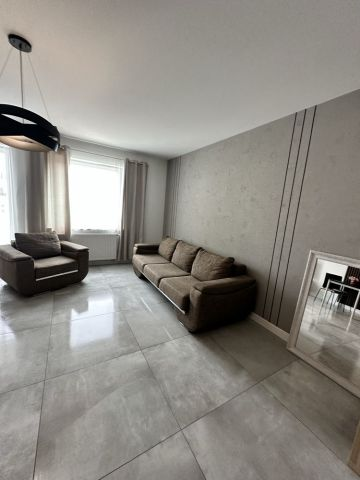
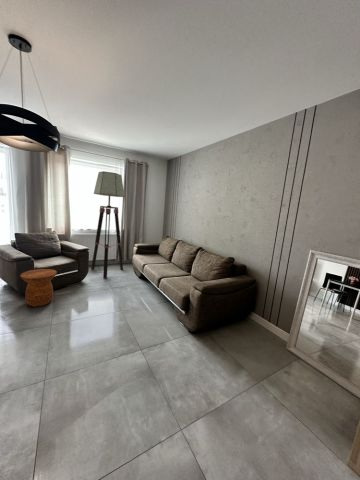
+ floor lamp [90,170,126,279]
+ side table [19,268,58,307]
